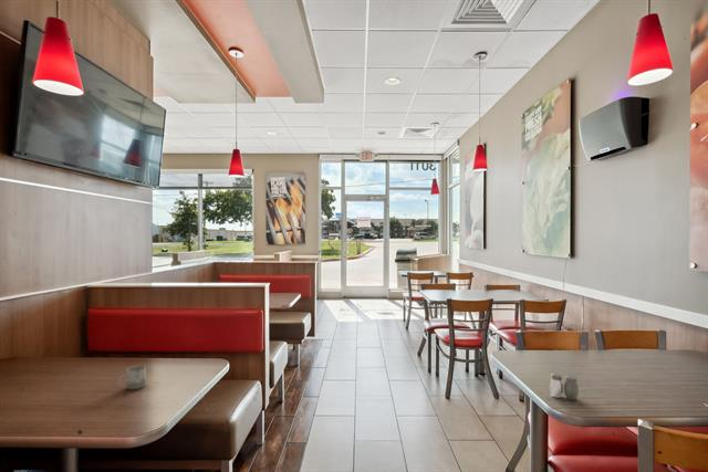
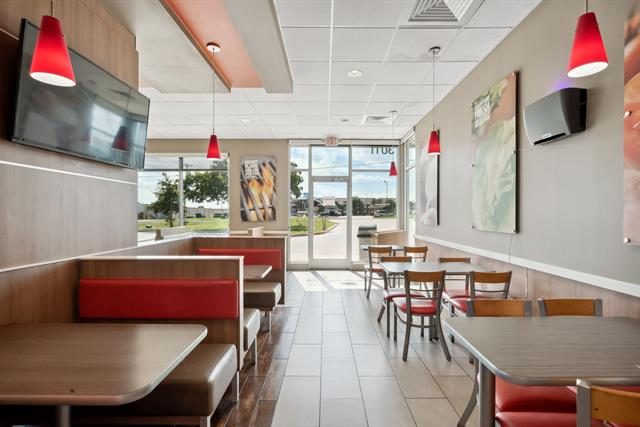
- salt and pepper shaker [549,373,580,401]
- cup [117,365,147,390]
